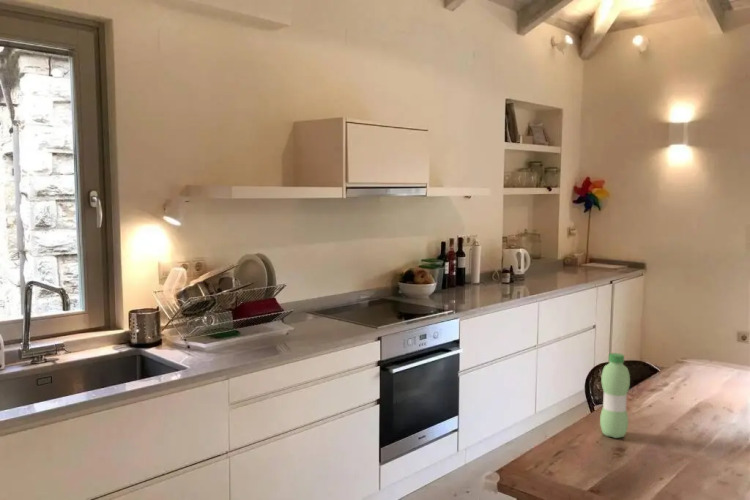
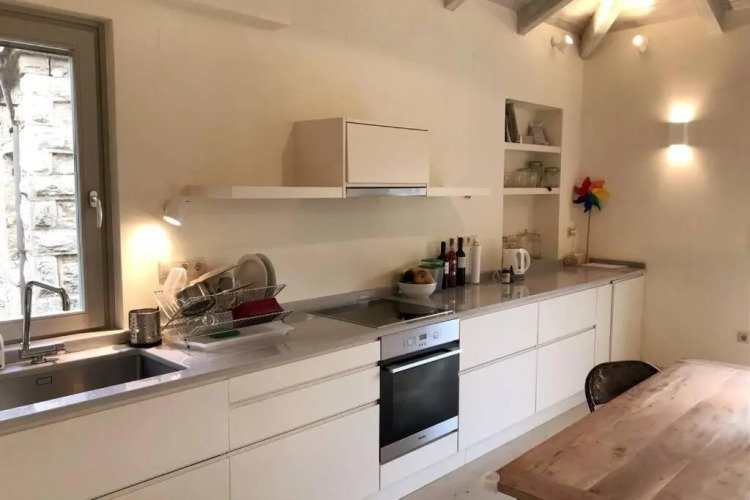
- water bottle [599,352,631,439]
